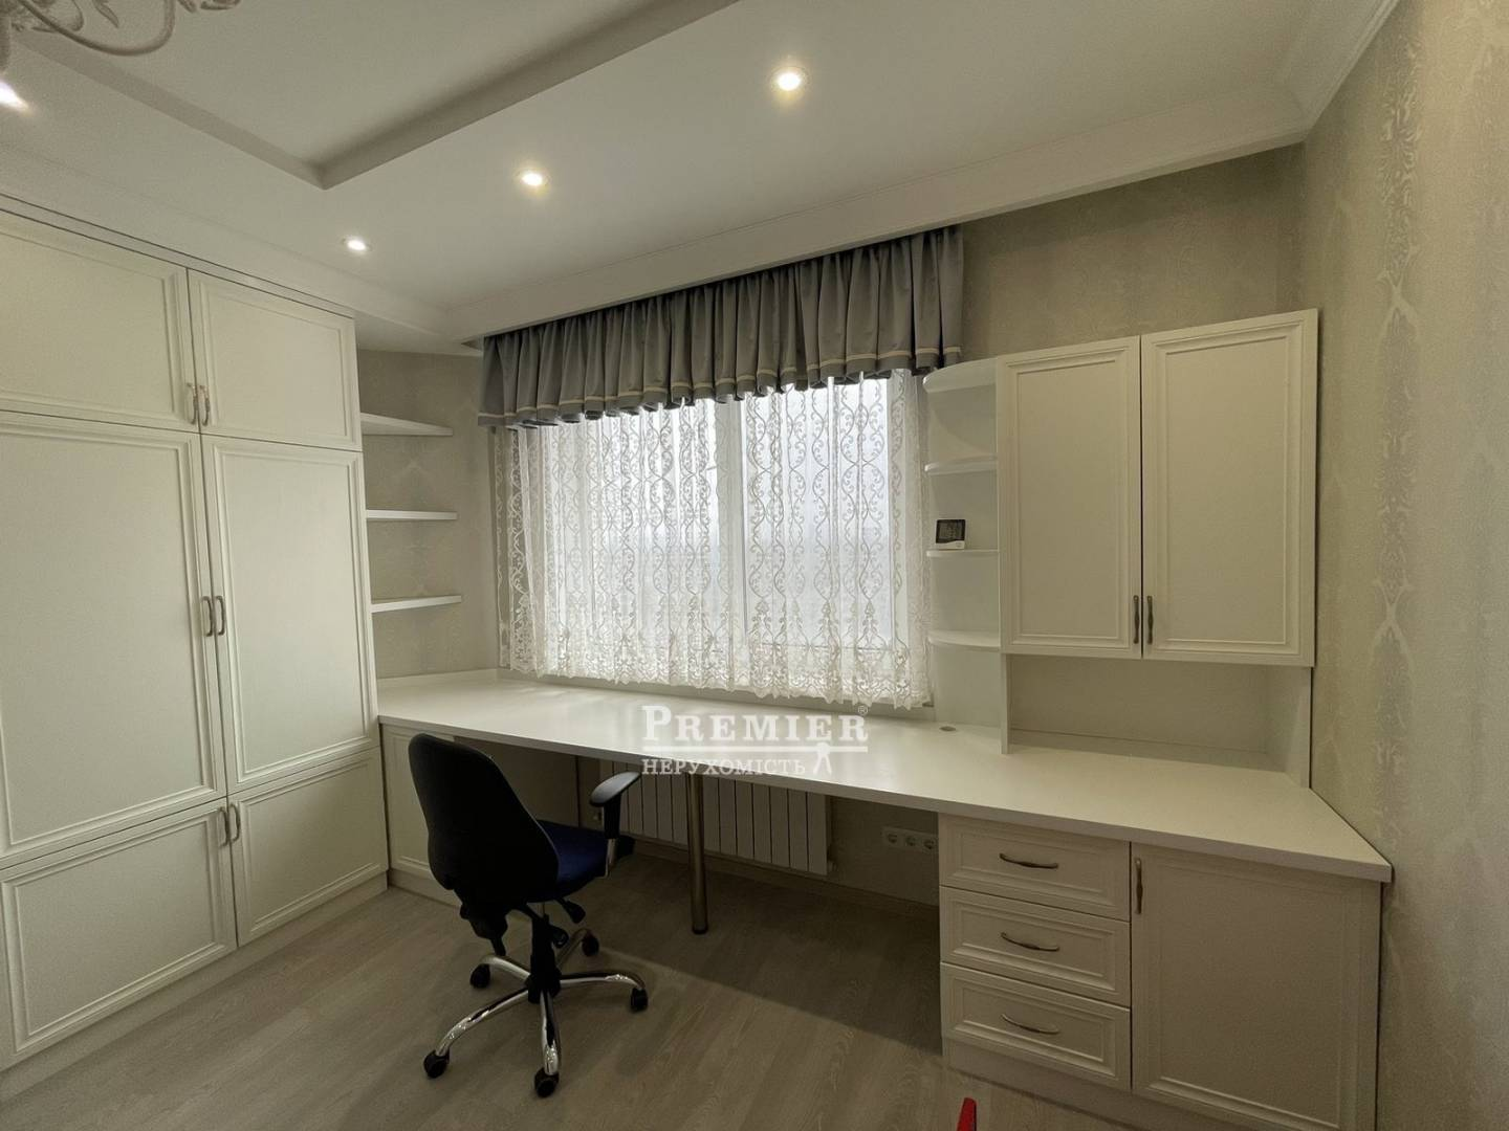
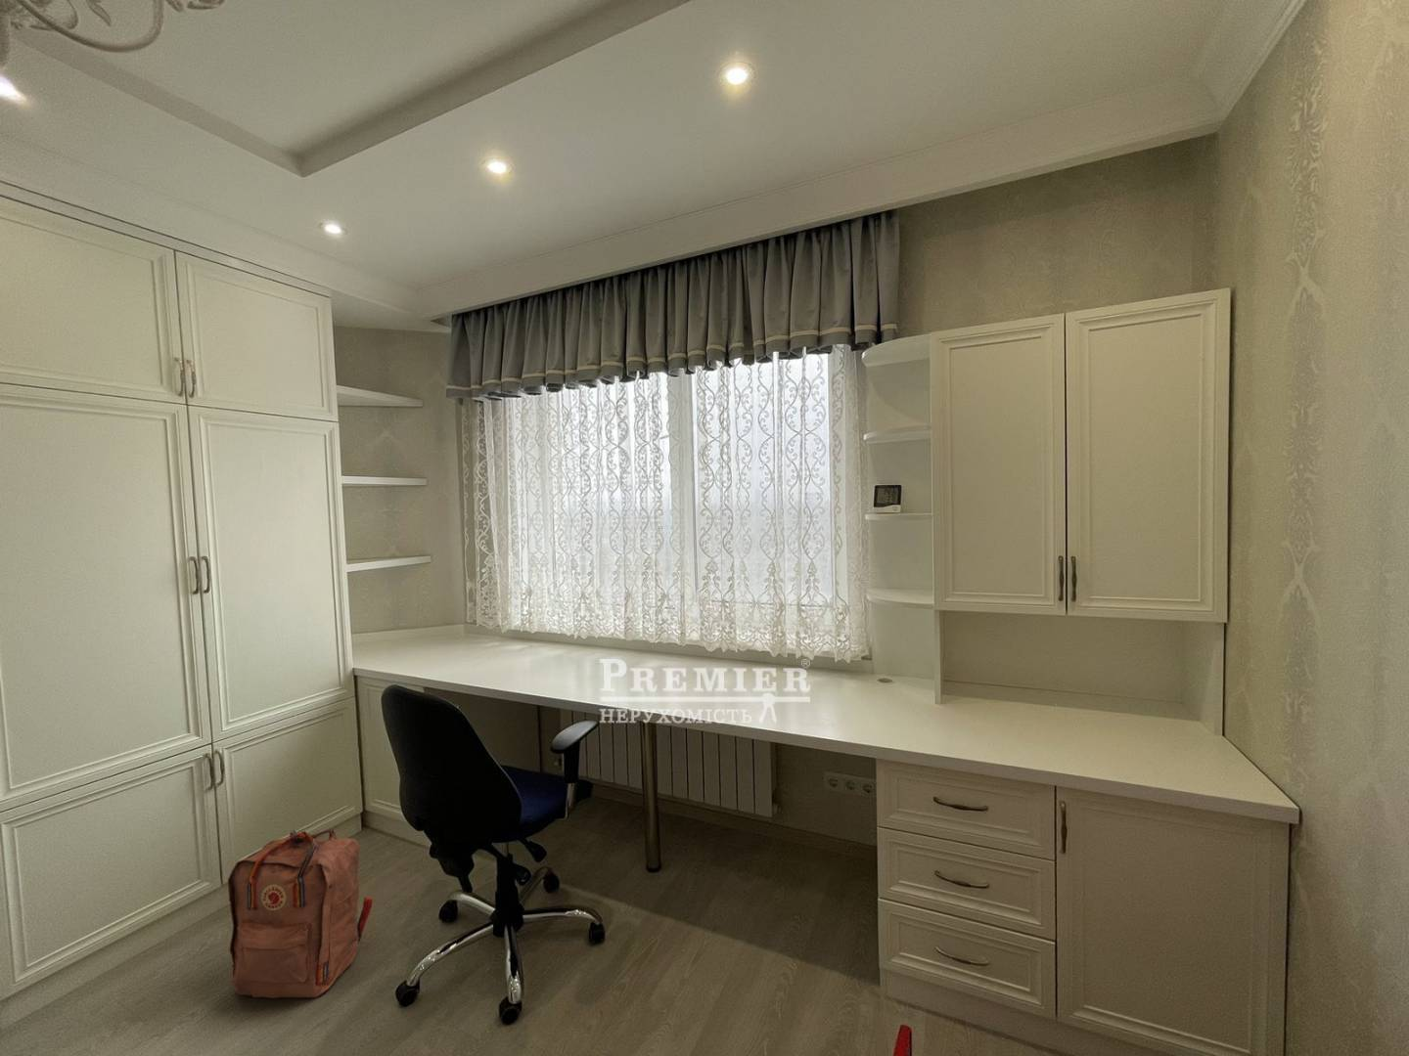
+ backpack [227,827,374,999]
